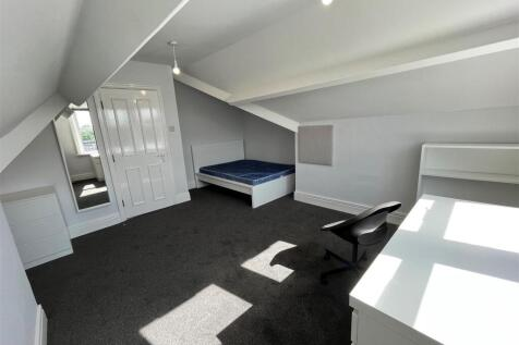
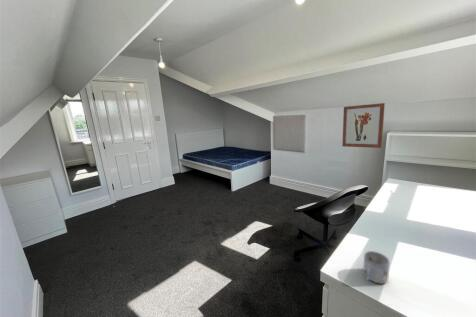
+ wall art [341,102,386,149]
+ mug [363,250,391,285]
